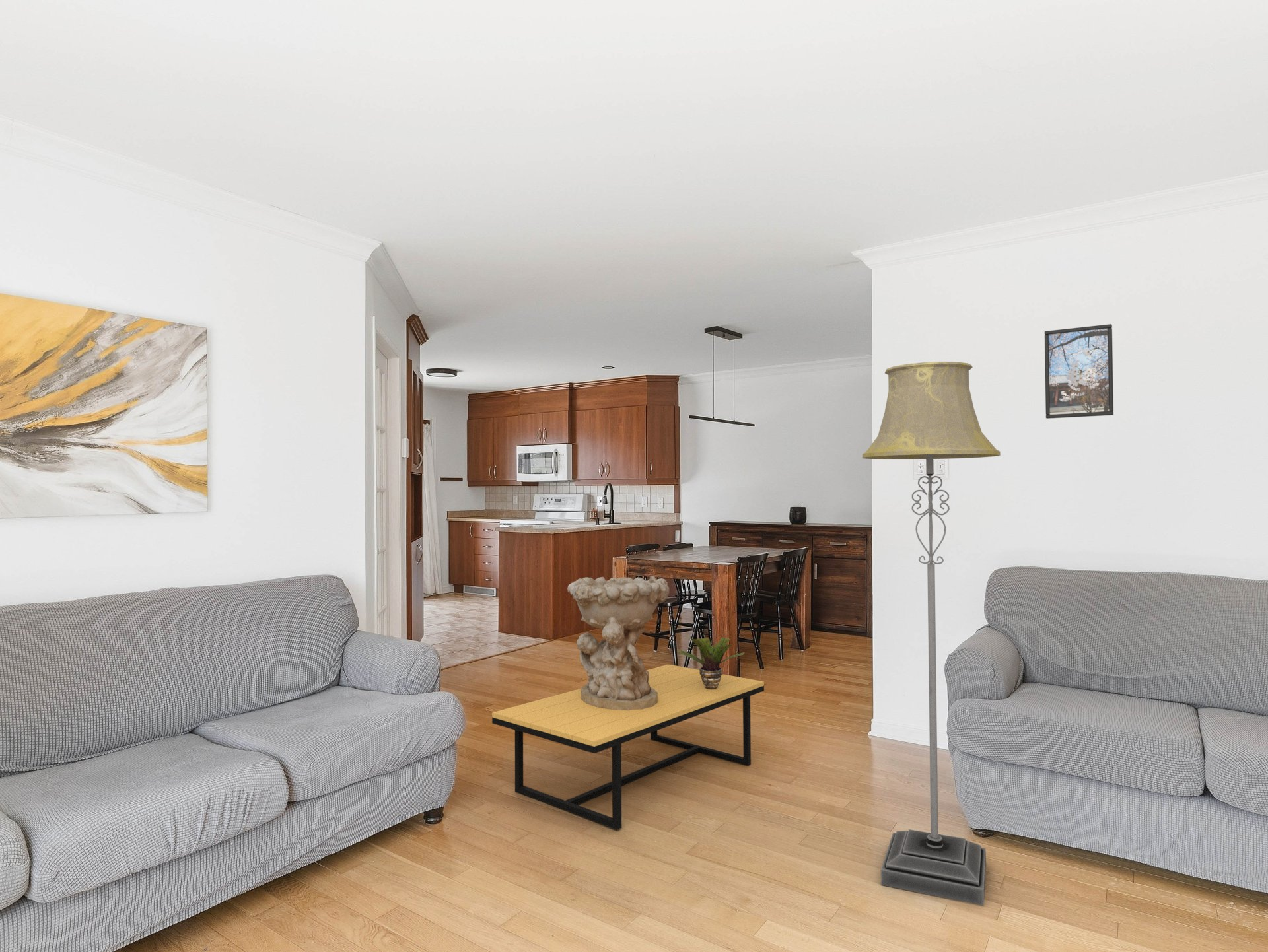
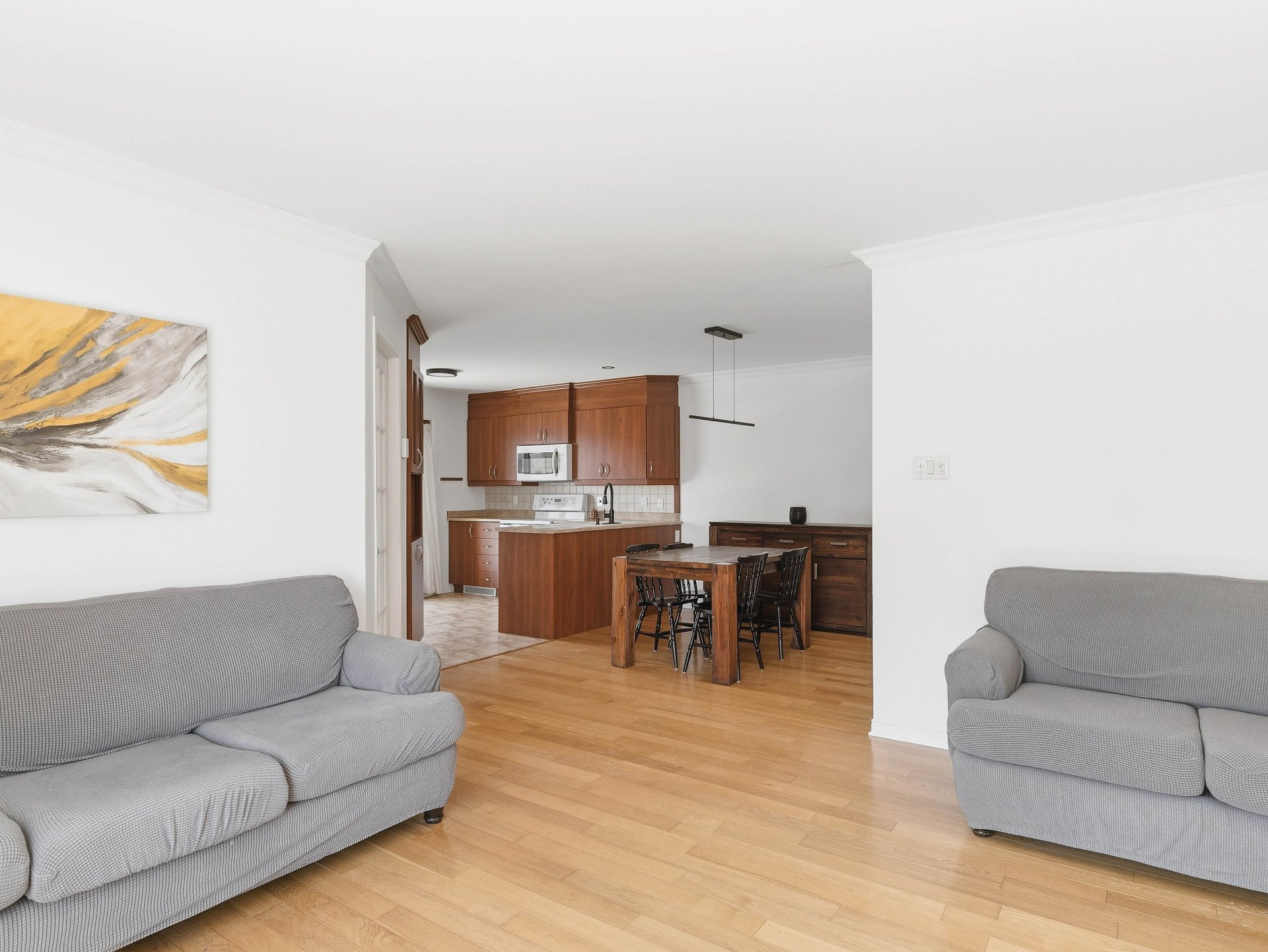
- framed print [1044,323,1114,419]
- floor lamp [861,361,1001,906]
- coffee table [491,664,765,831]
- potted plant [678,636,745,689]
- decorative bowl [567,575,670,710]
